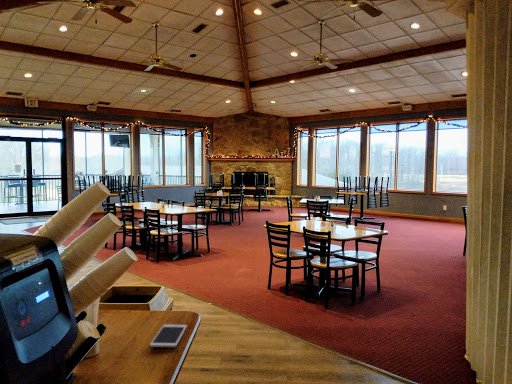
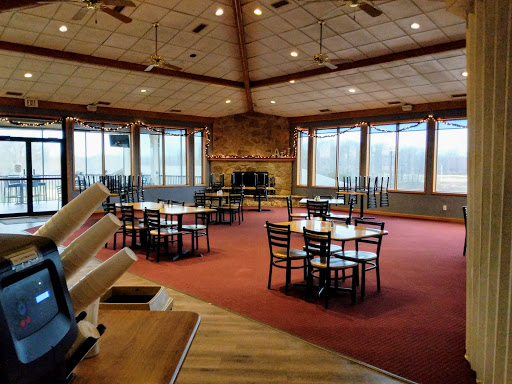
- cell phone [149,324,188,348]
